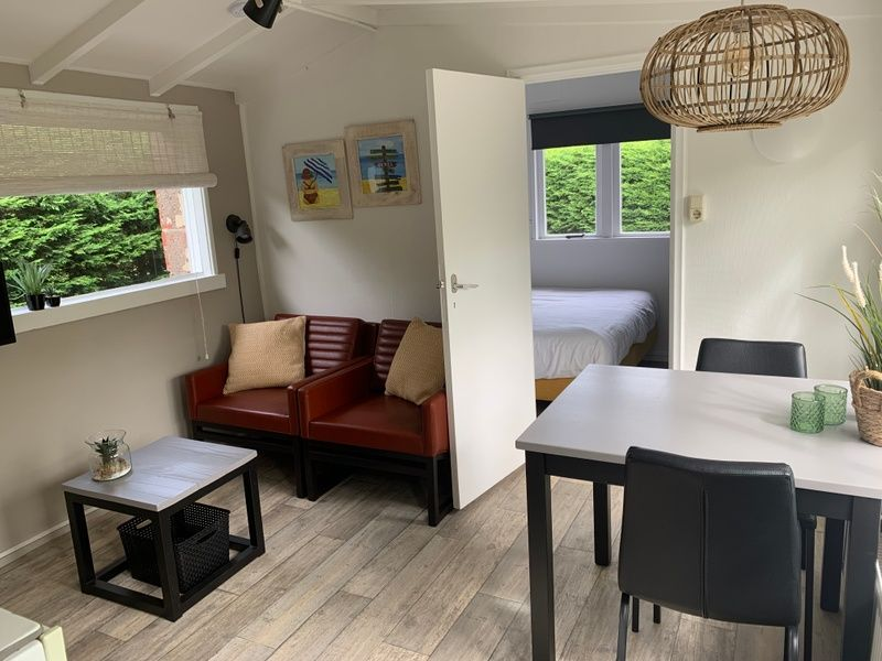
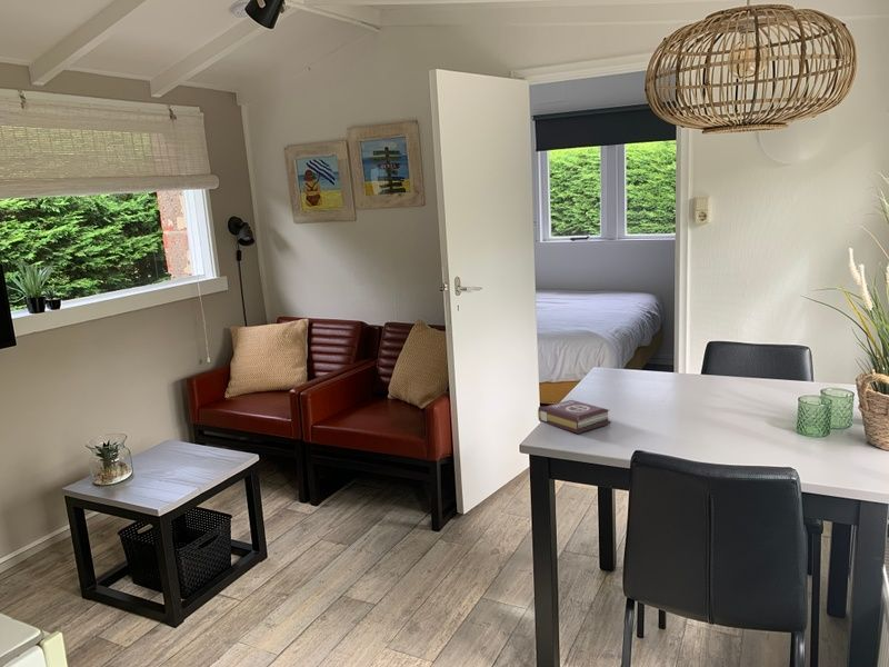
+ book [537,399,612,435]
